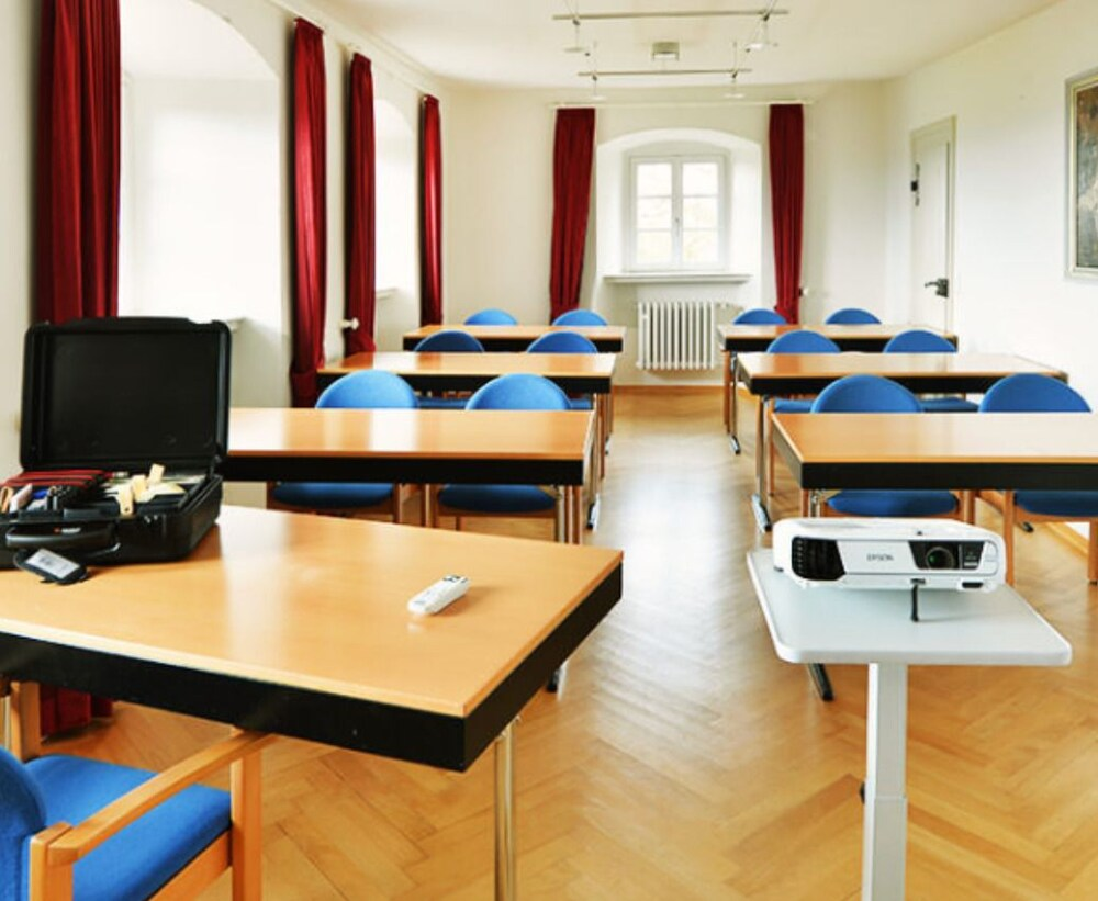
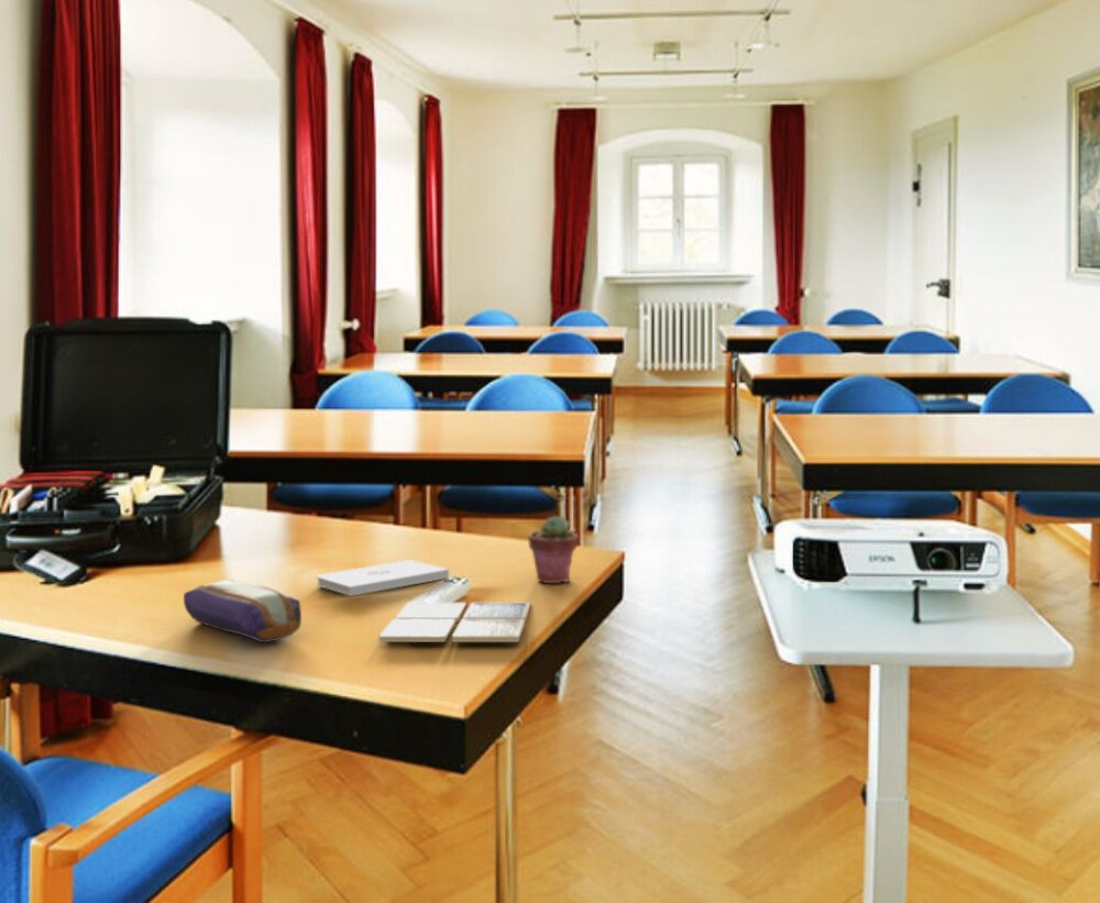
+ notepad [316,559,450,597]
+ potted succulent [527,515,579,584]
+ pencil case [183,579,302,643]
+ drink coaster [378,602,531,643]
